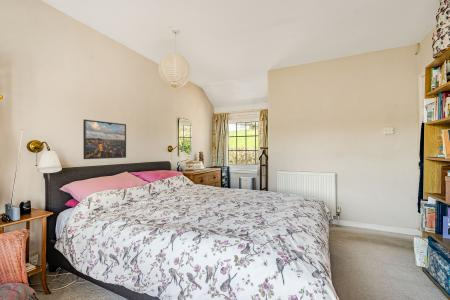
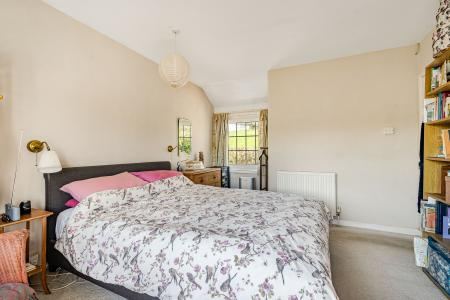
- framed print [82,118,127,160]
